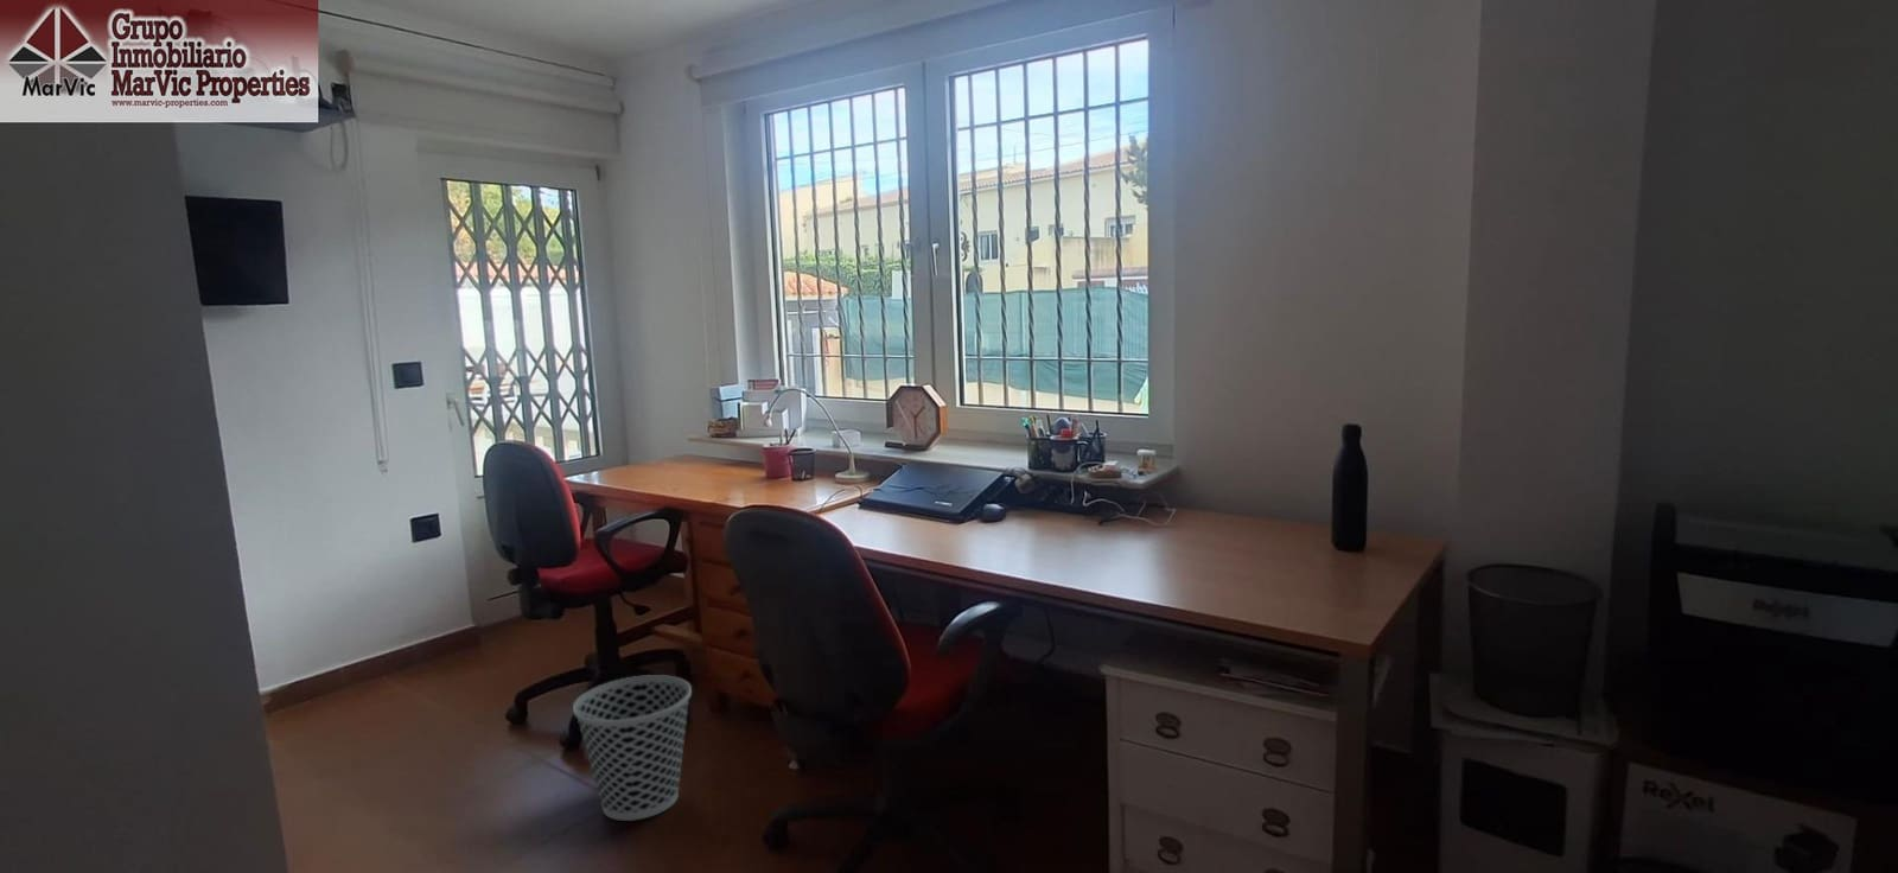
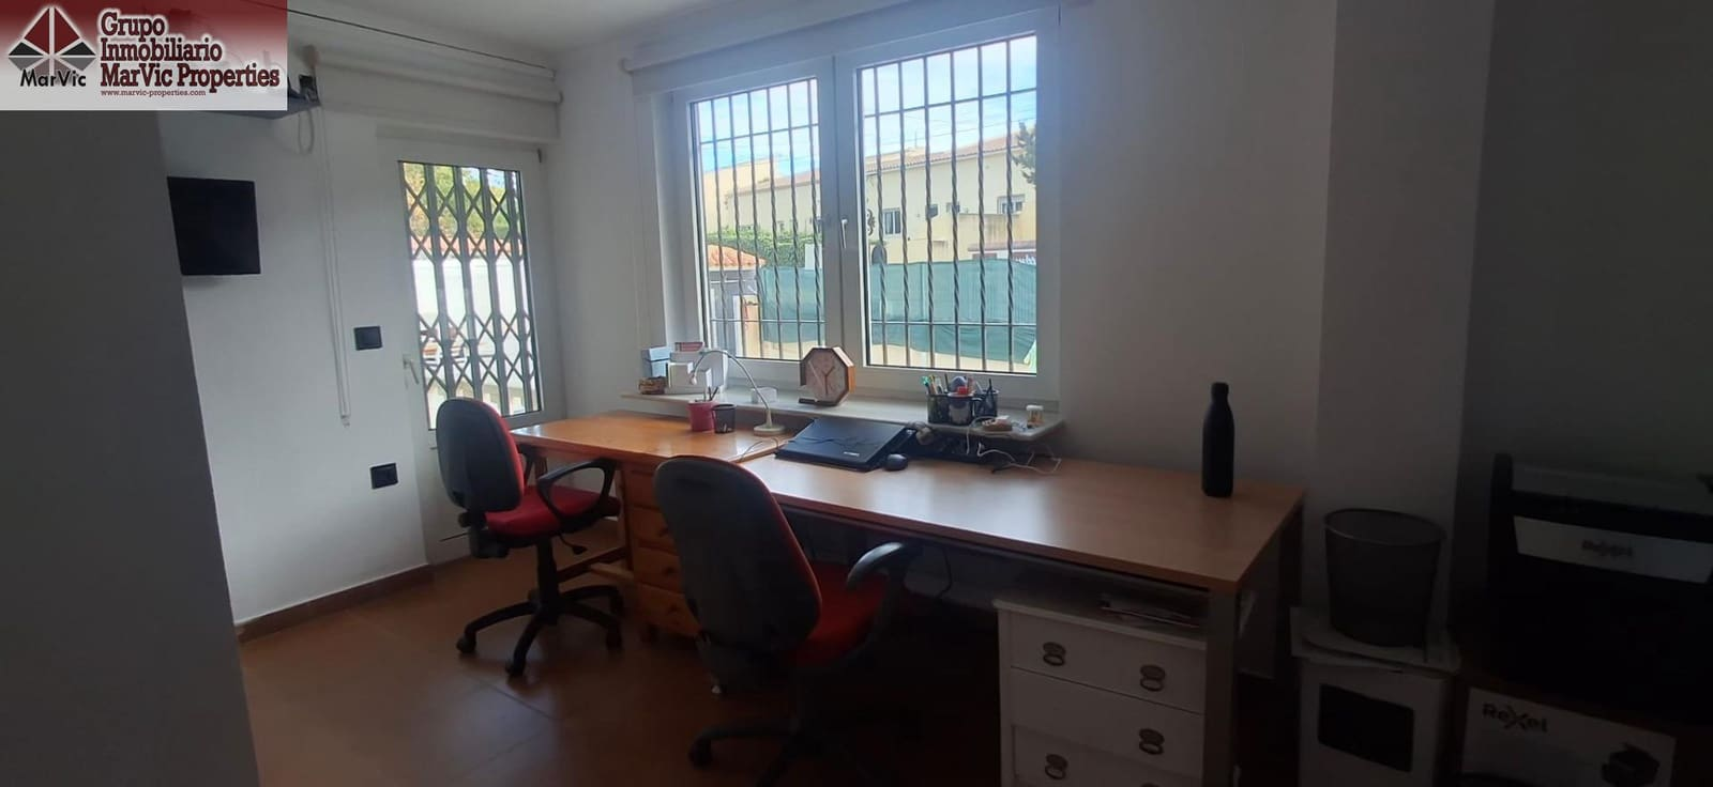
- wastebasket [571,673,692,822]
